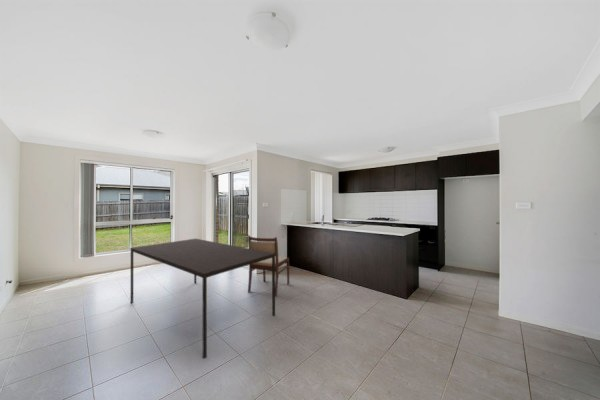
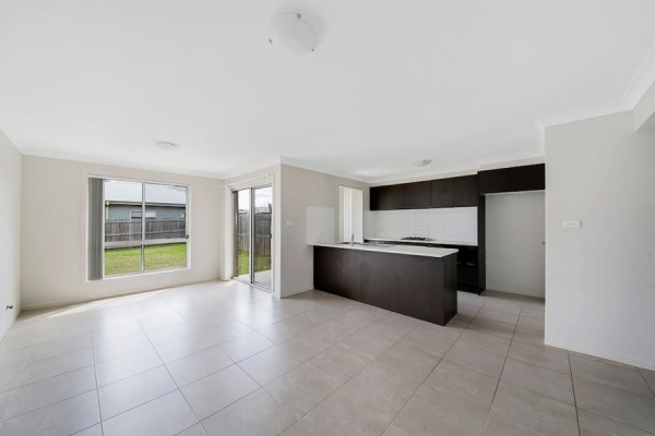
- dining table [130,238,276,359]
- dining chair [247,234,290,298]
